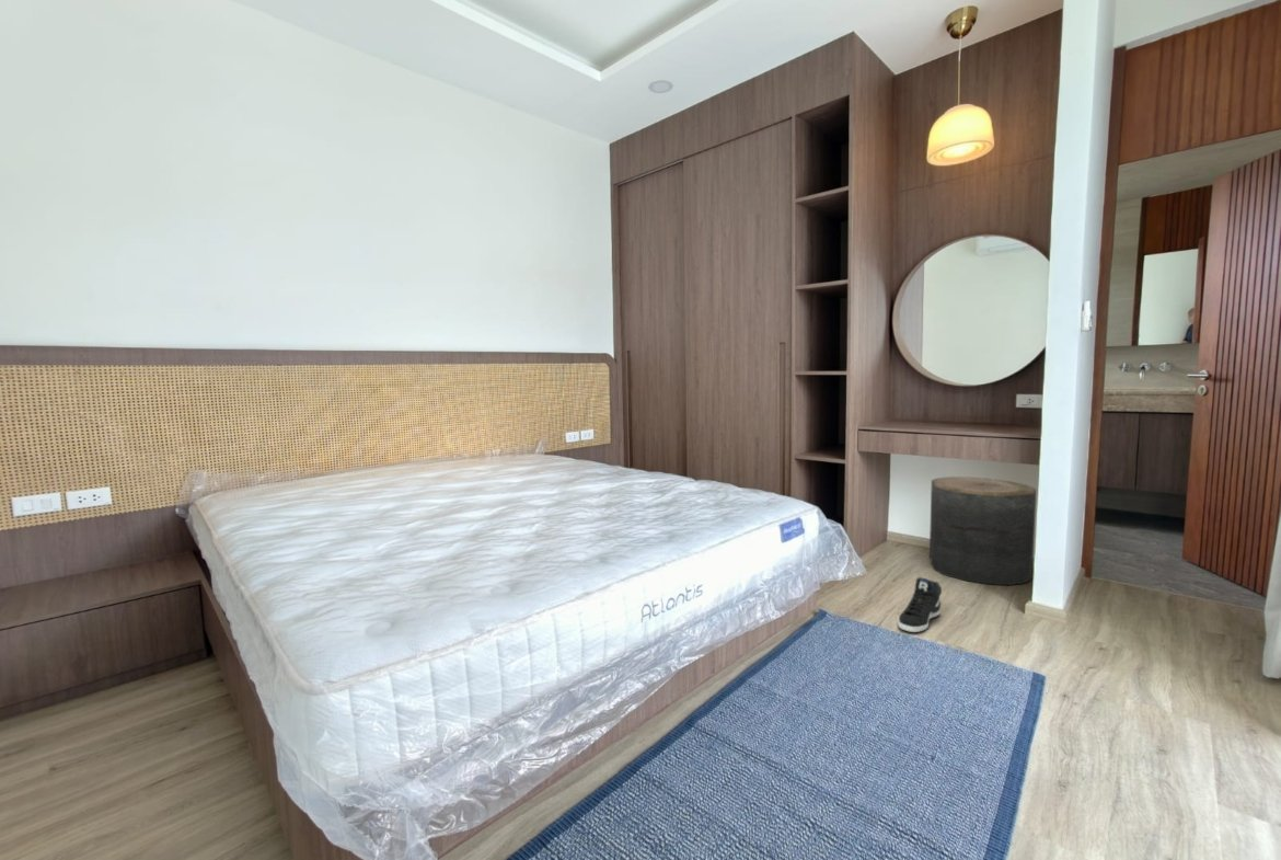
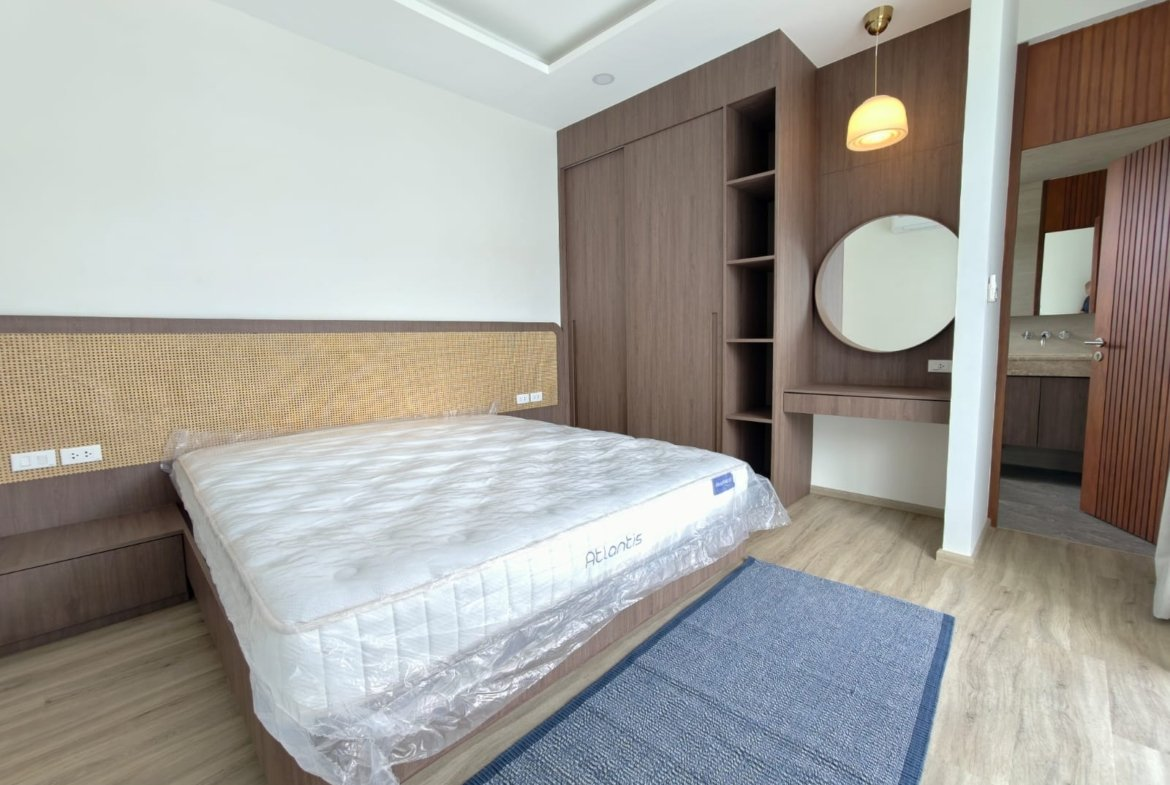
- sneaker [897,576,943,633]
- stool [928,475,1037,586]
